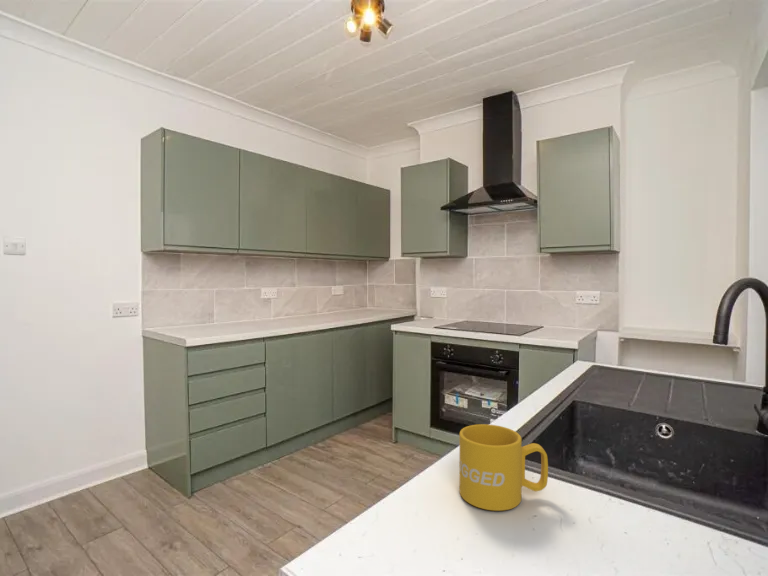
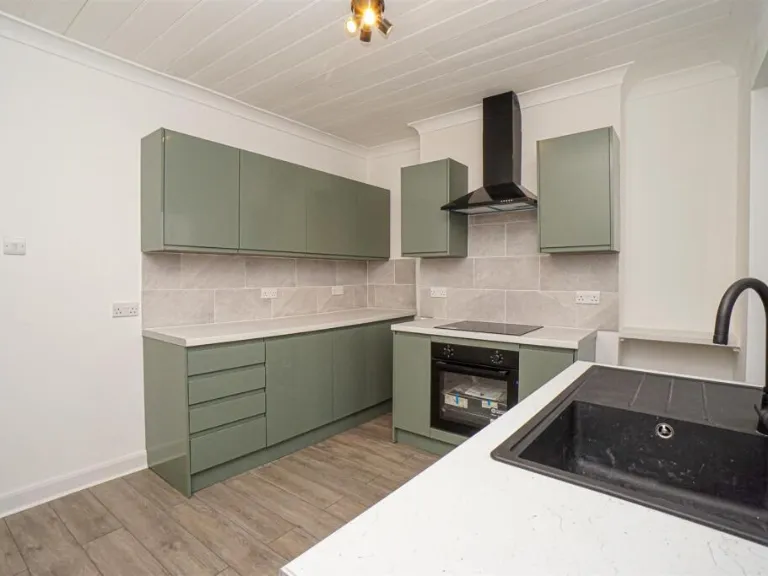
- mug [459,423,549,512]
